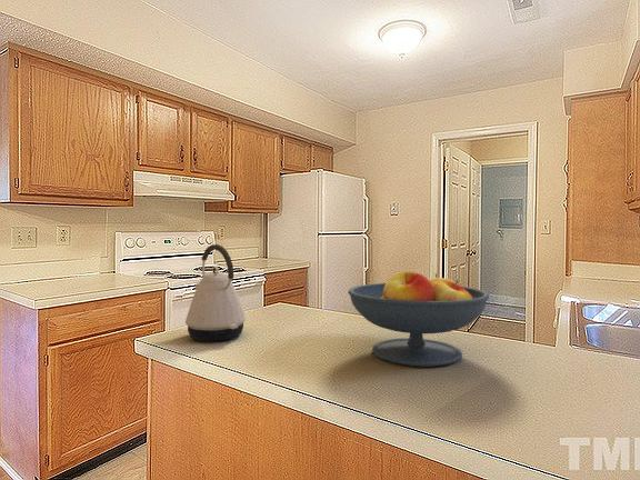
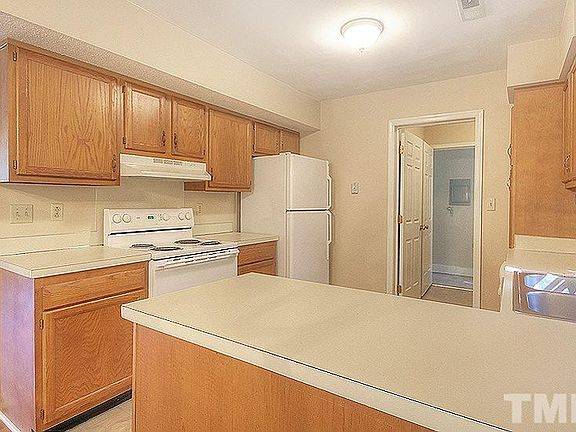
- fruit bowl [347,271,490,368]
- kettle [184,243,247,342]
